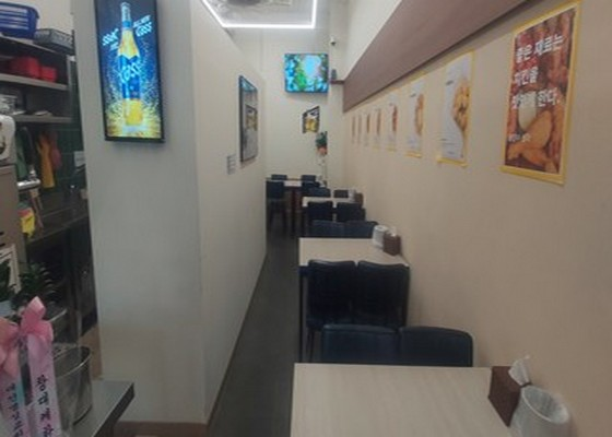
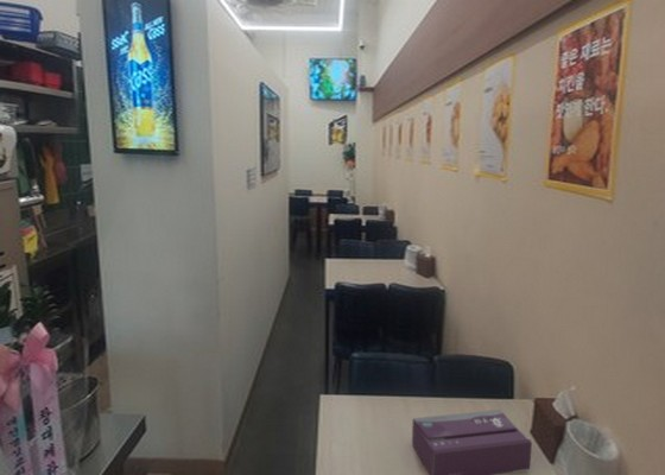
+ tissue box [411,408,533,475]
